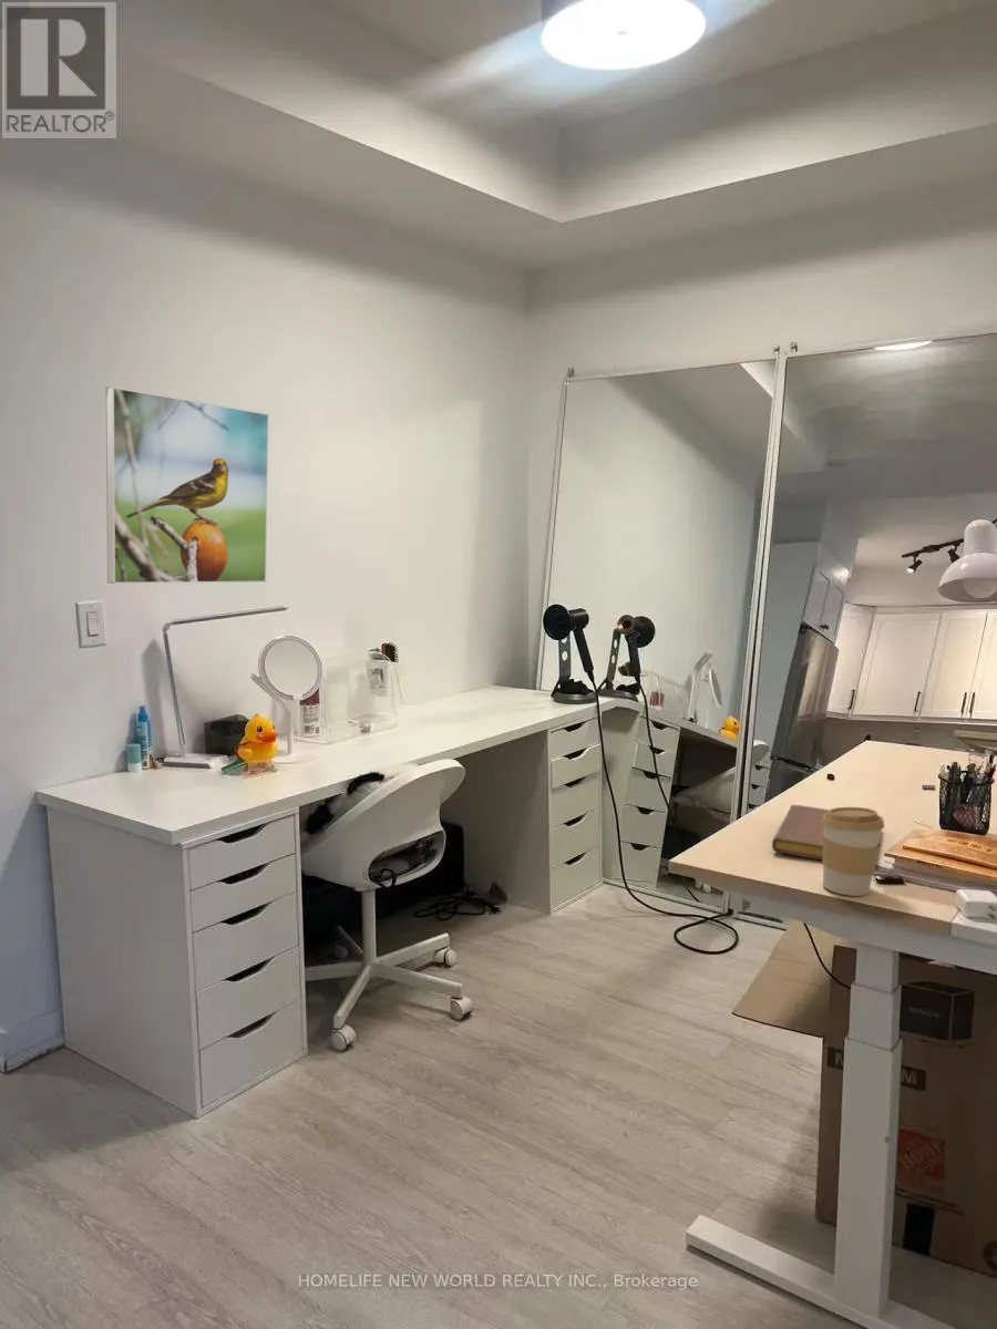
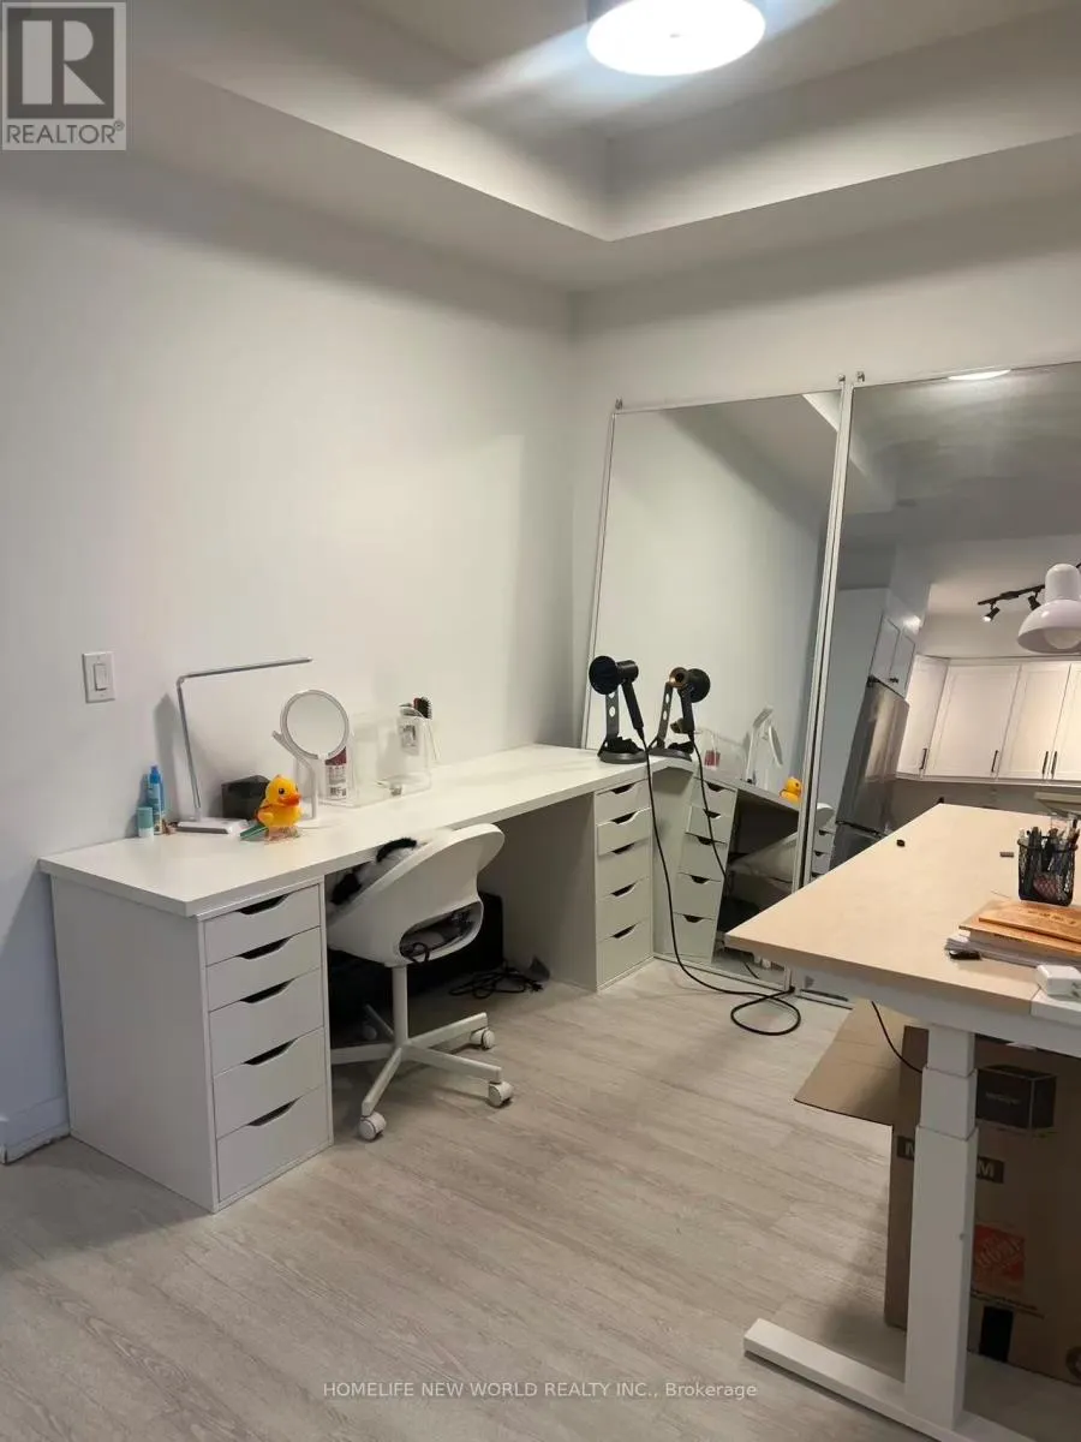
- notebook [771,804,830,862]
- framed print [105,385,270,585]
- coffee cup [821,806,885,897]
